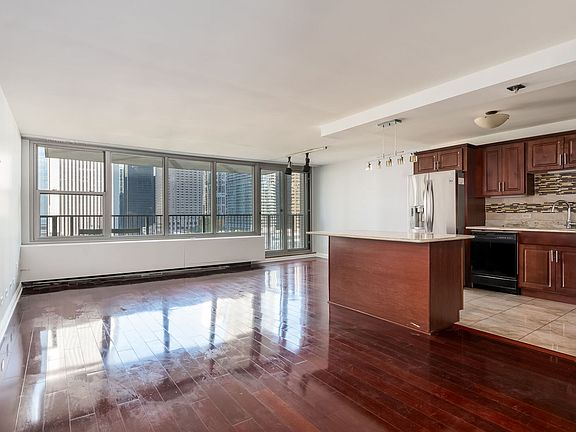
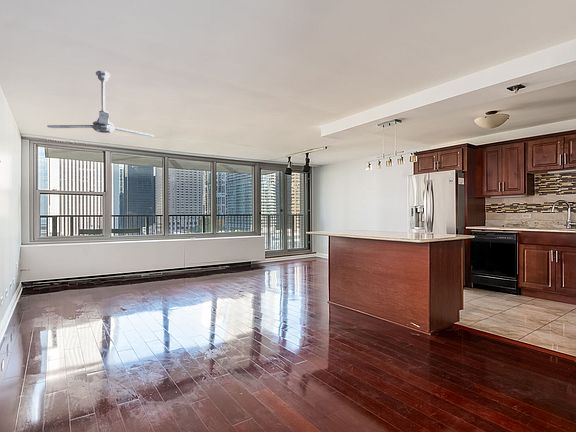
+ ceiling fan [46,70,155,138]
